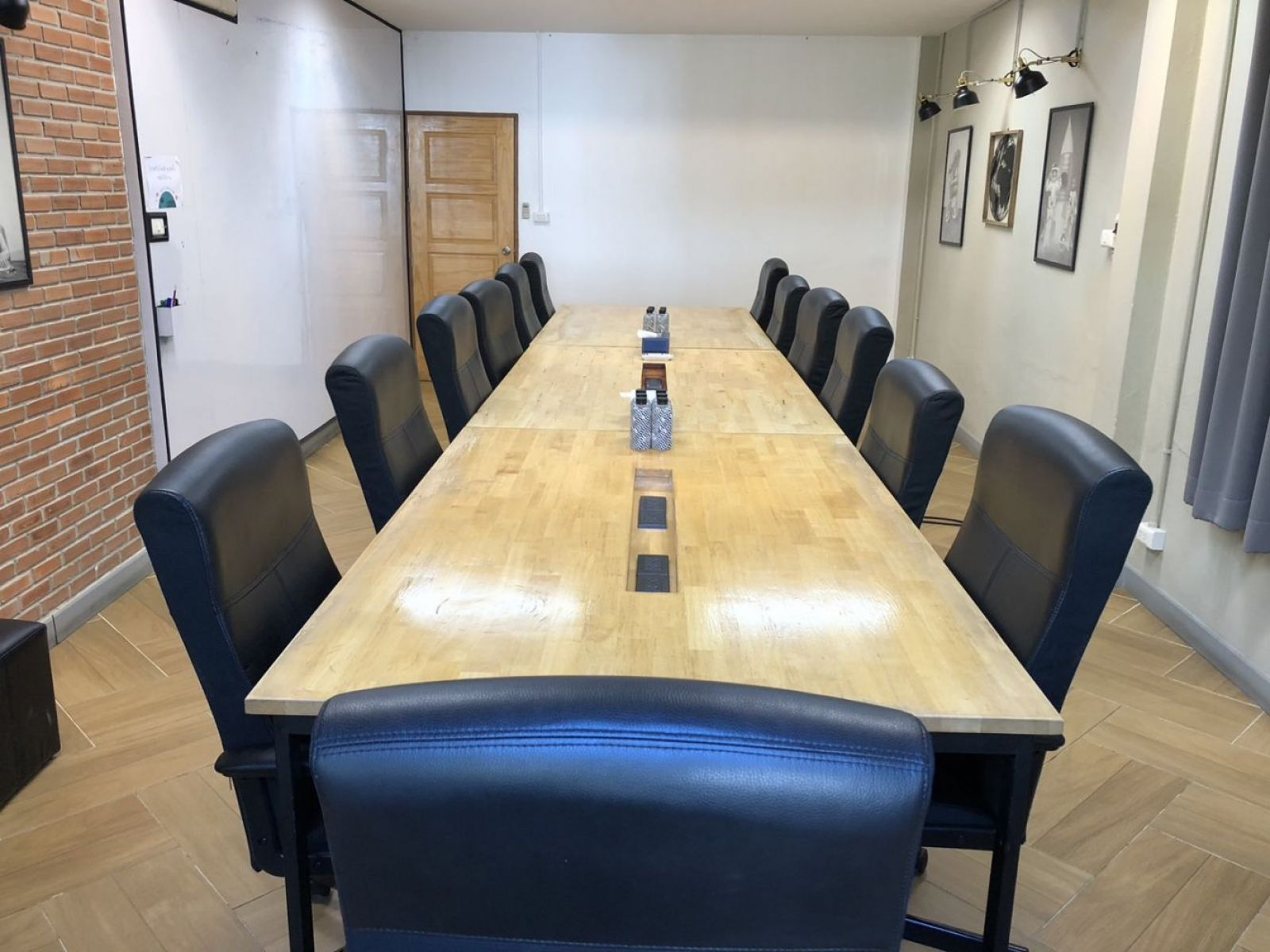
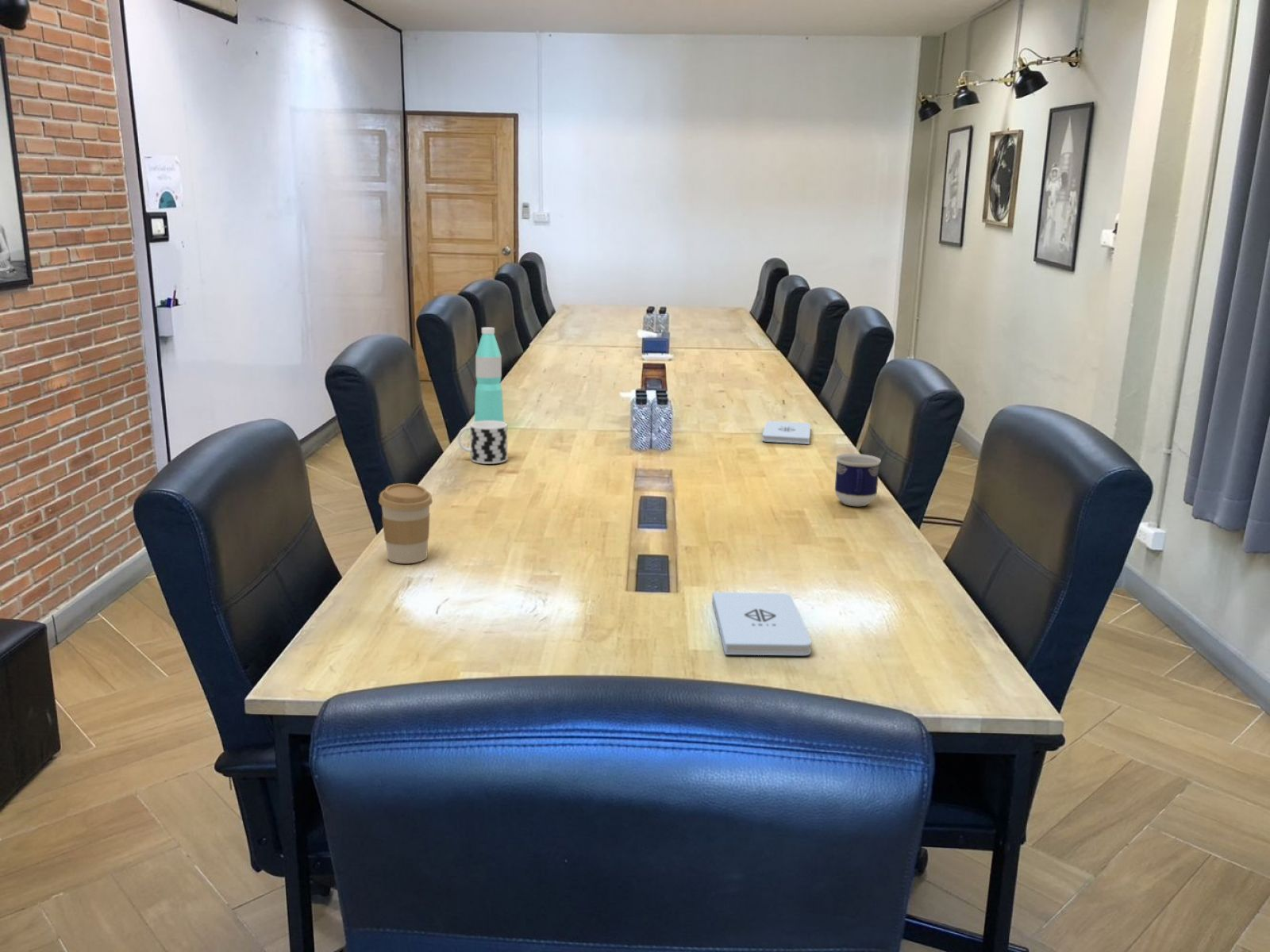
+ notepad [711,592,813,656]
+ cup [457,420,508,465]
+ notepad [761,420,812,445]
+ water bottle [474,327,505,422]
+ coffee cup [378,482,433,564]
+ cup [834,453,882,507]
